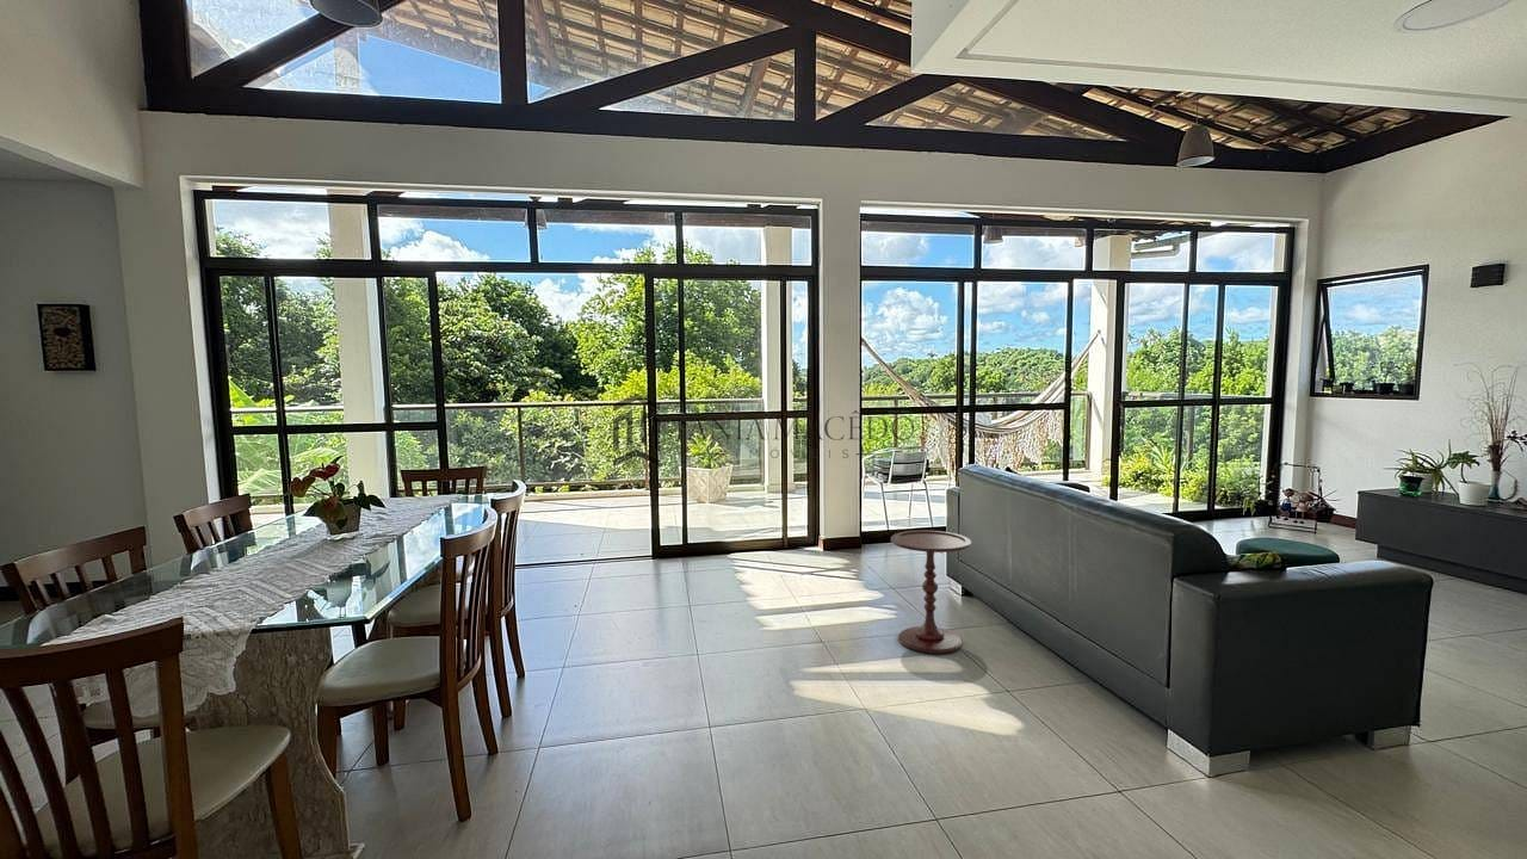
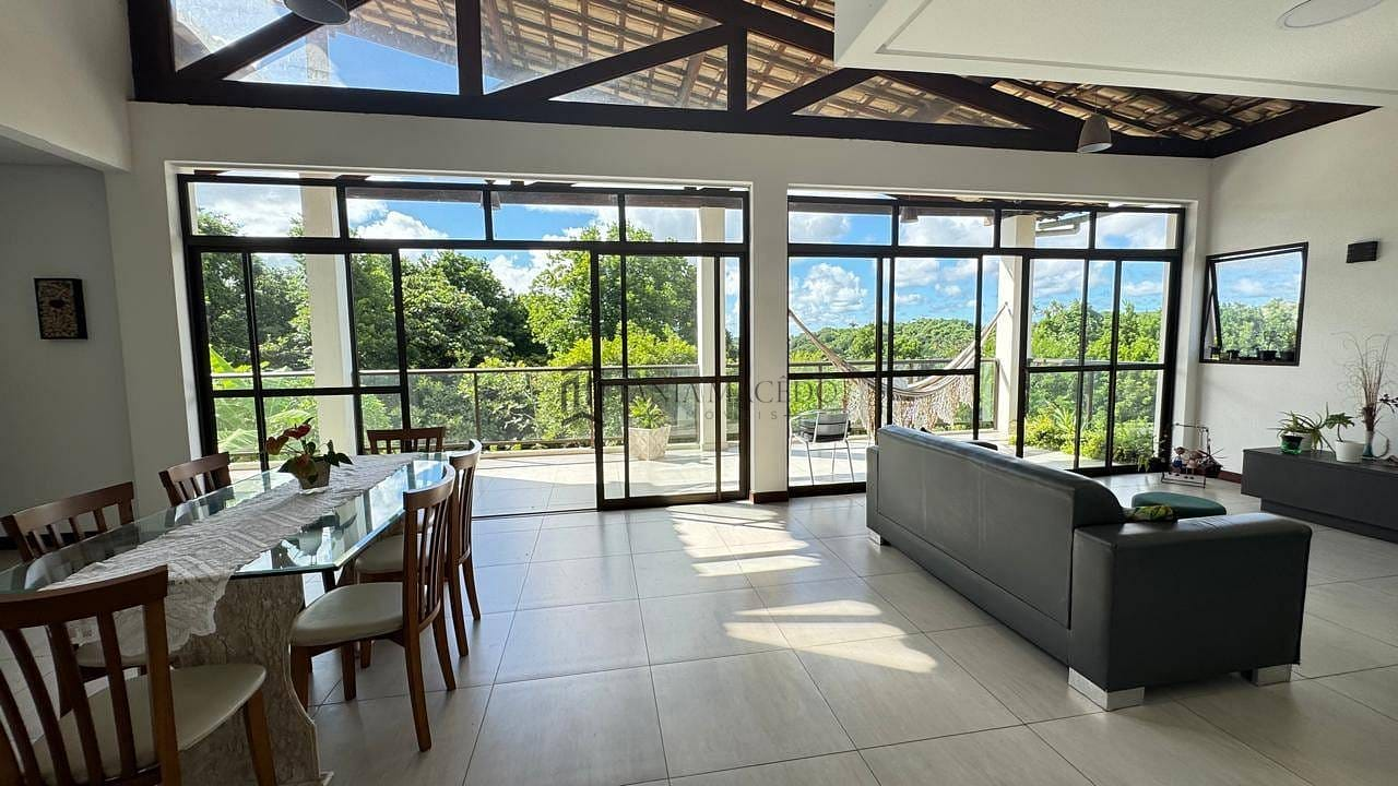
- side table [890,530,972,655]
